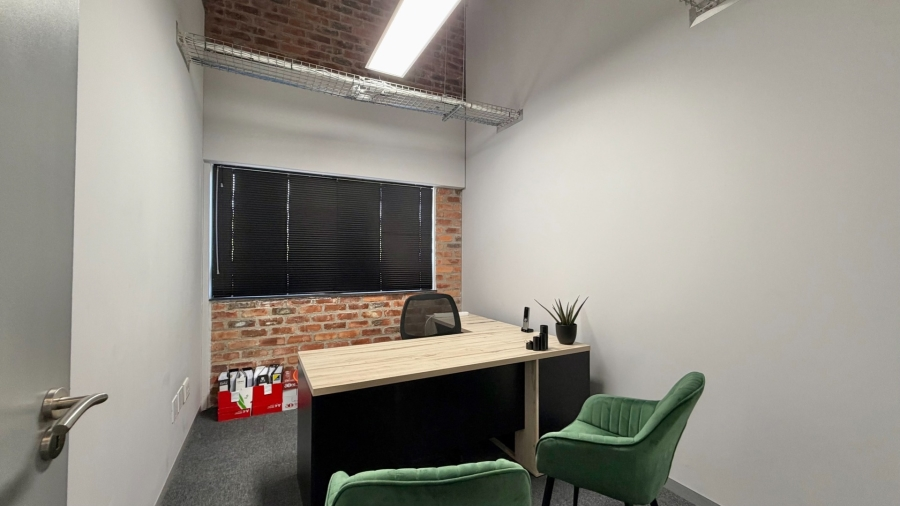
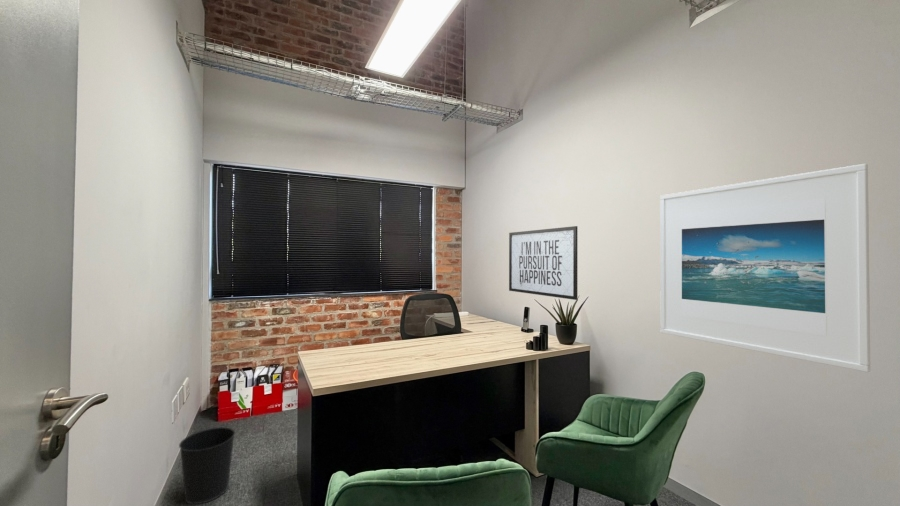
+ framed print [659,163,871,373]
+ mirror [508,225,578,301]
+ wastebasket [178,426,236,505]
